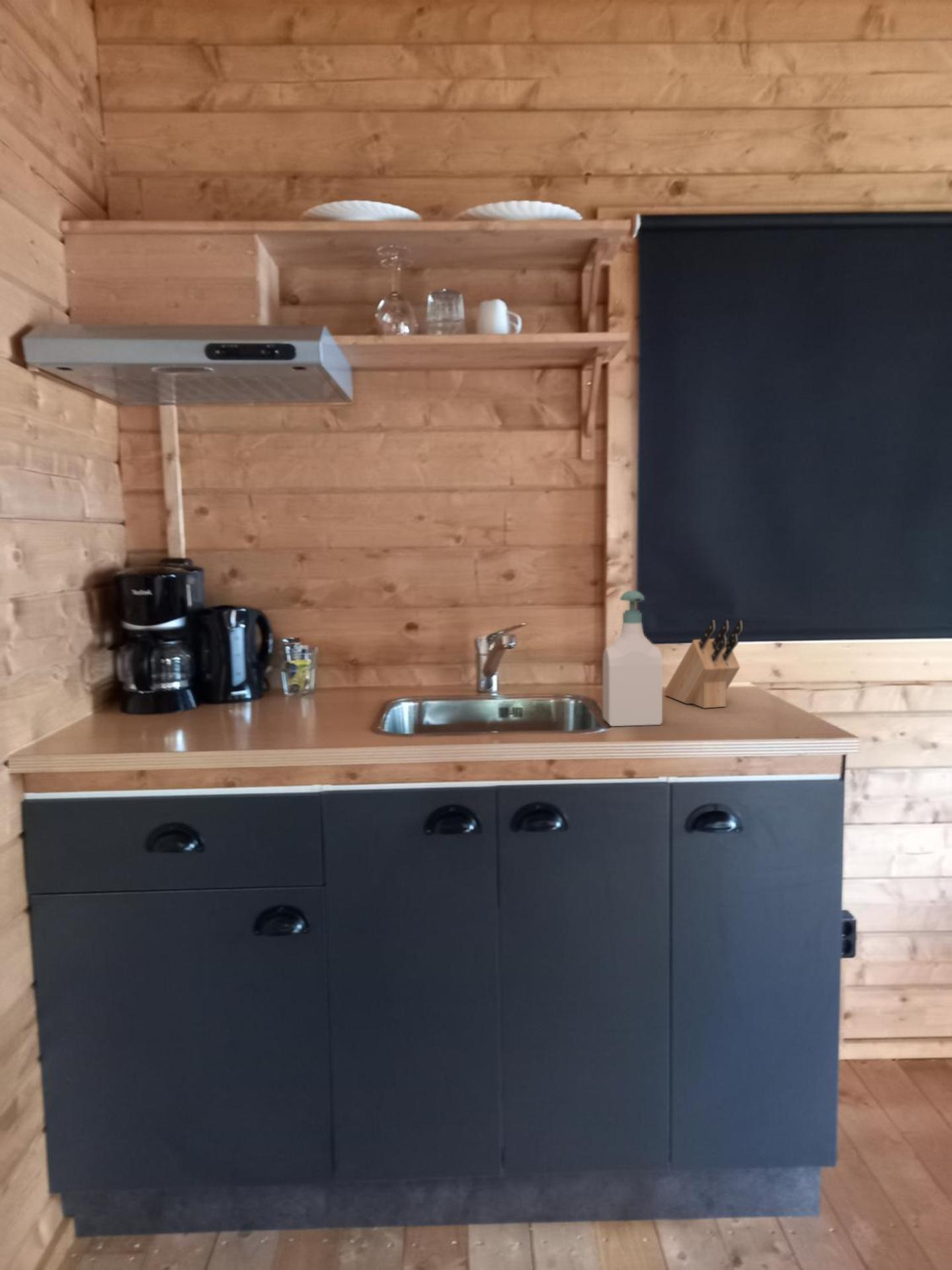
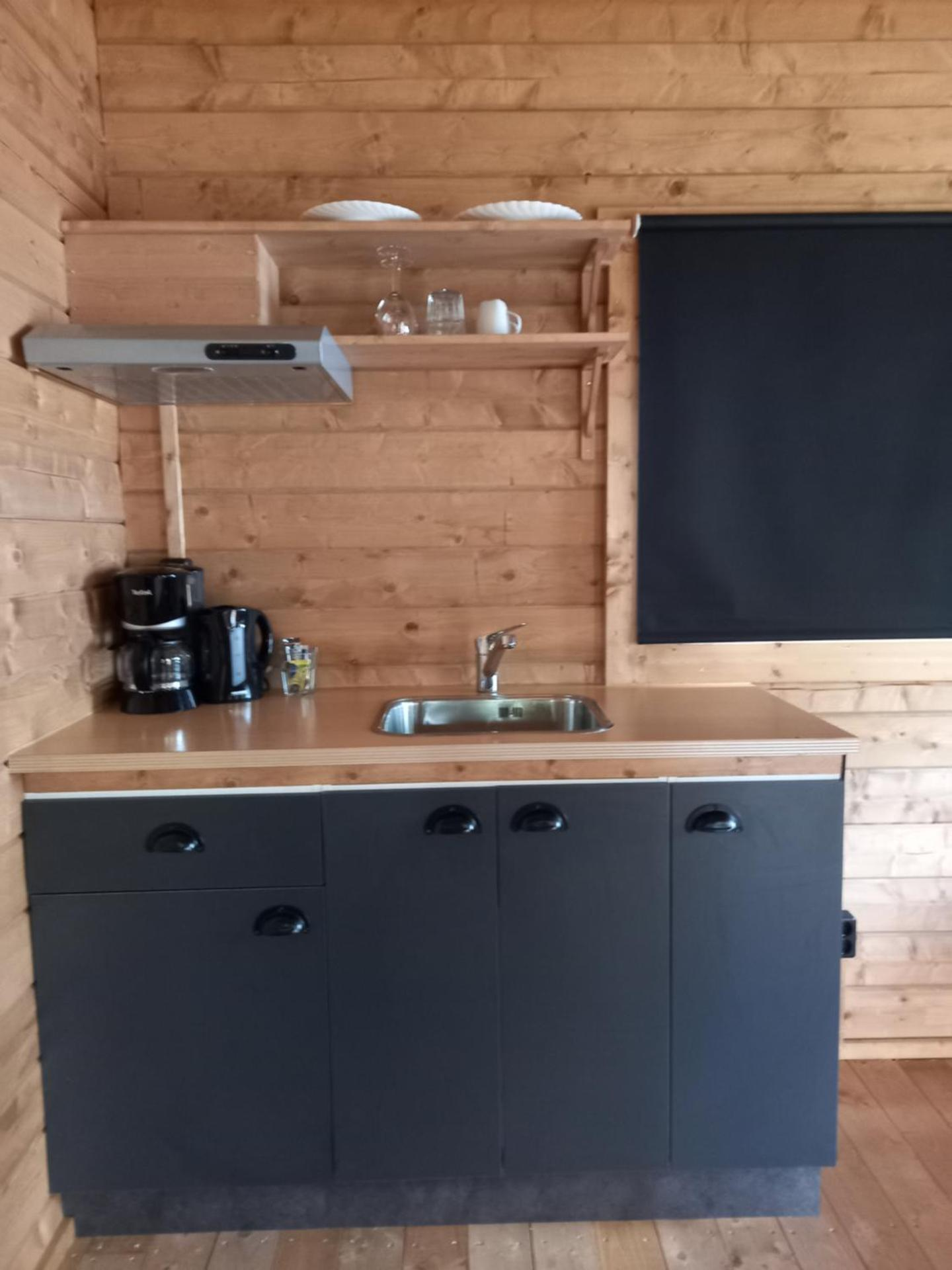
- soap bottle [602,589,663,727]
- knife block [663,619,744,709]
